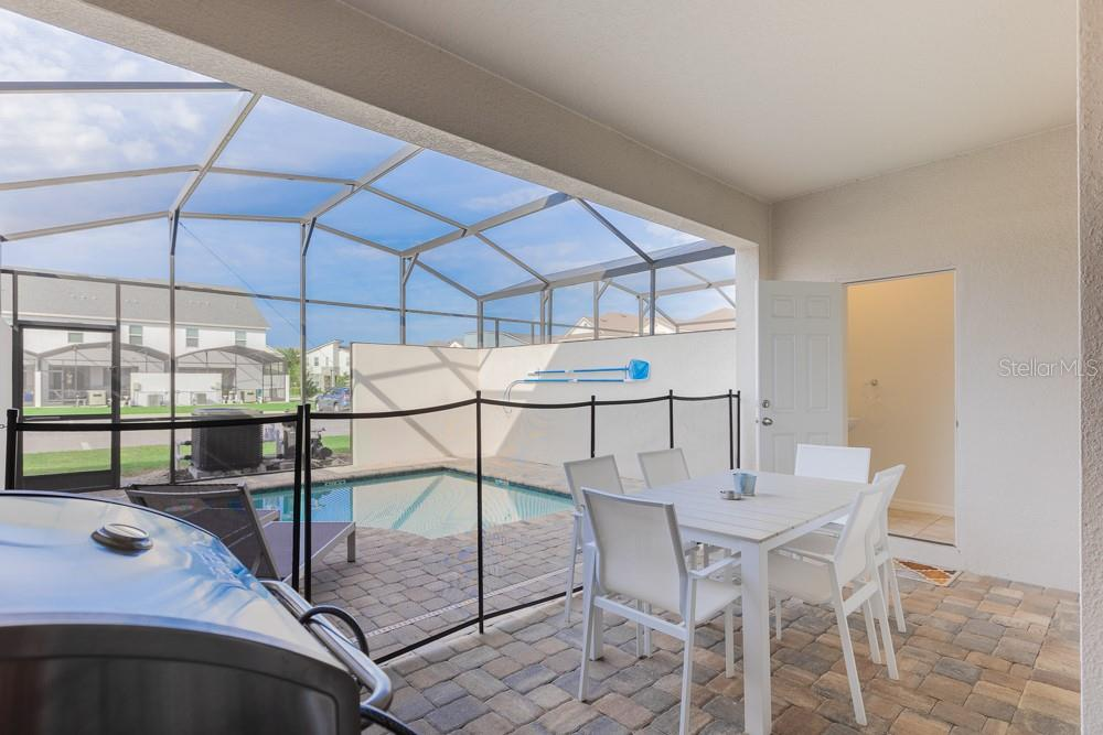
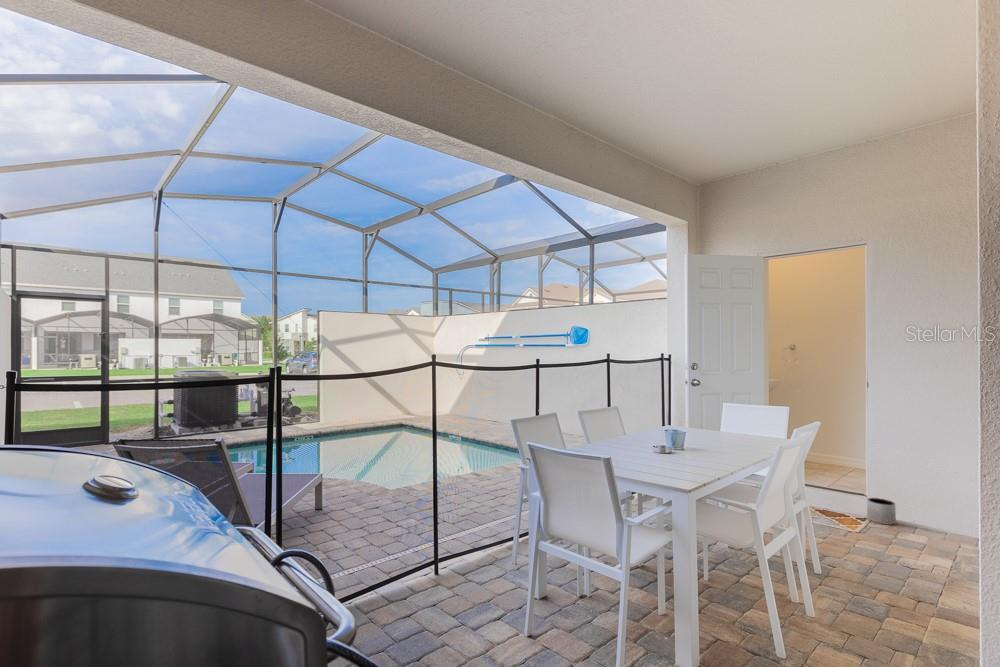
+ planter [866,497,897,526]
